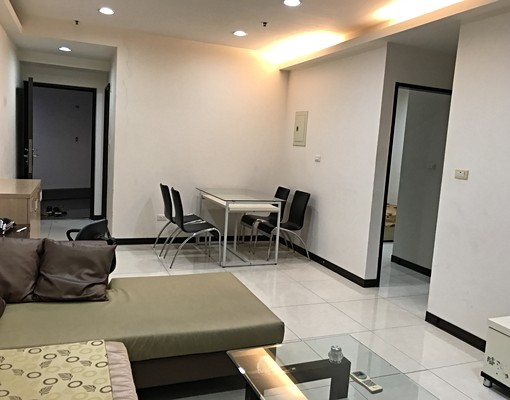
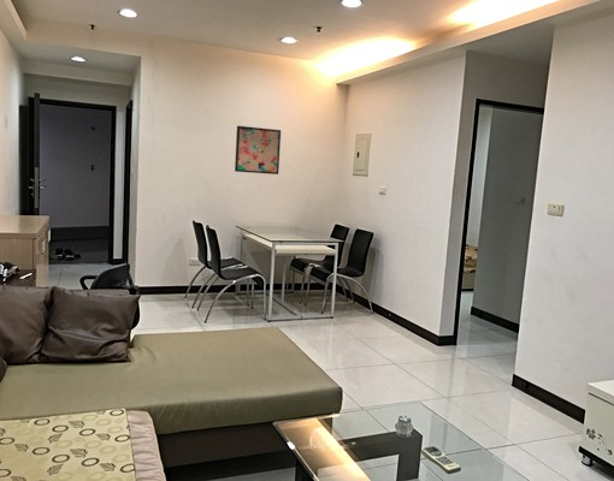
+ wall art [234,125,282,176]
